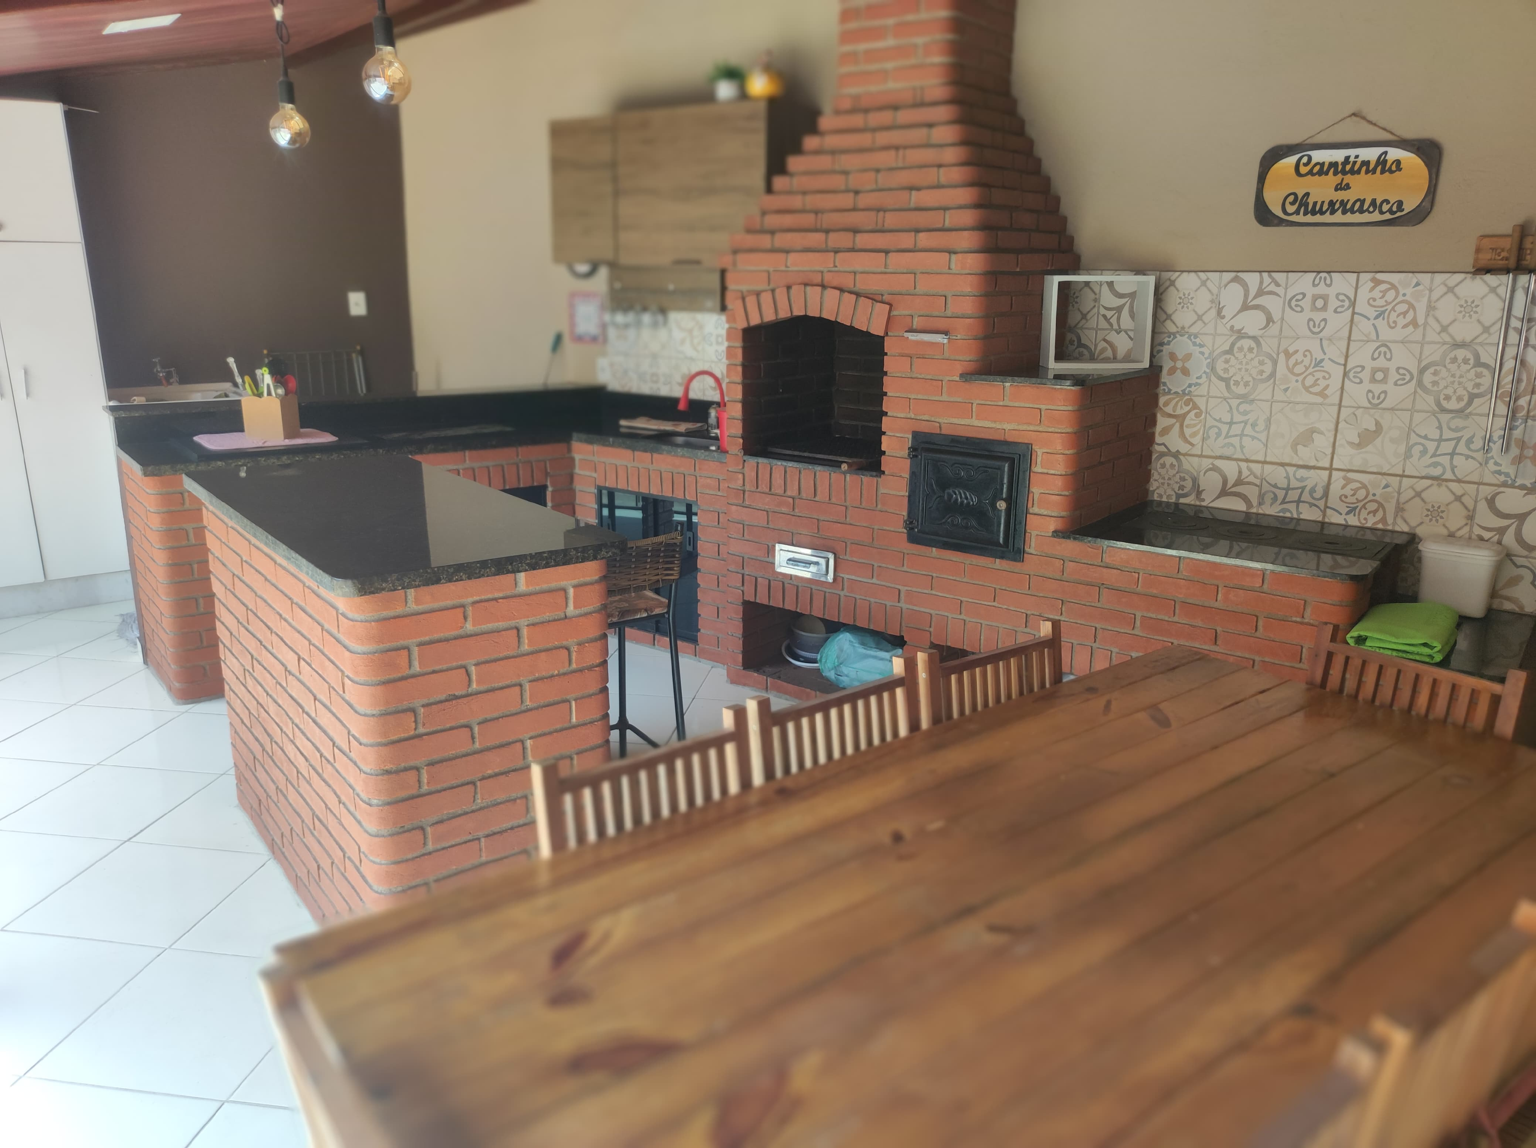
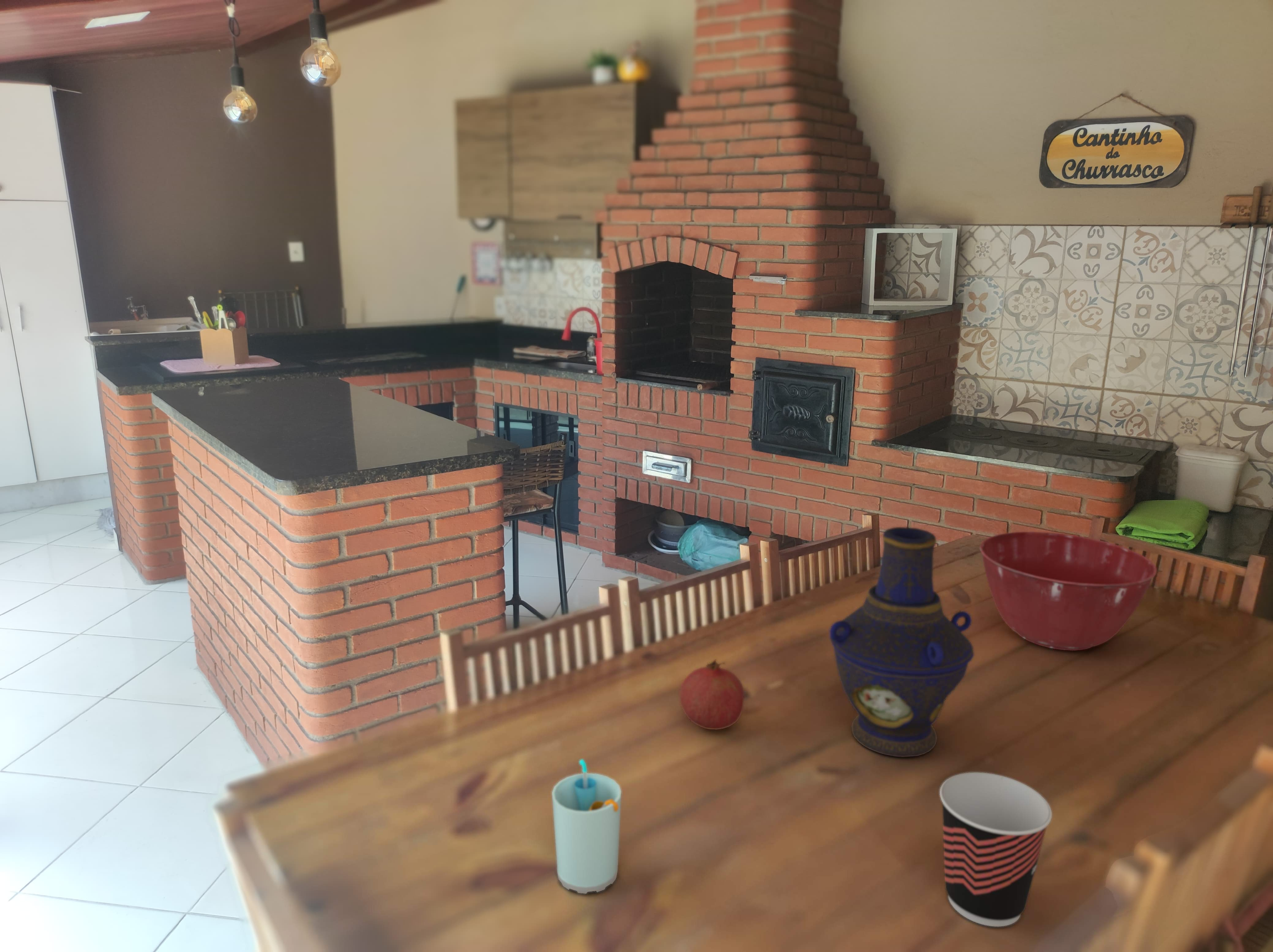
+ cup [939,772,1052,927]
+ vase [829,527,974,757]
+ fruit [679,658,744,730]
+ mixing bowl [980,531,1157,651]
+ cup [551,759,622,894]
